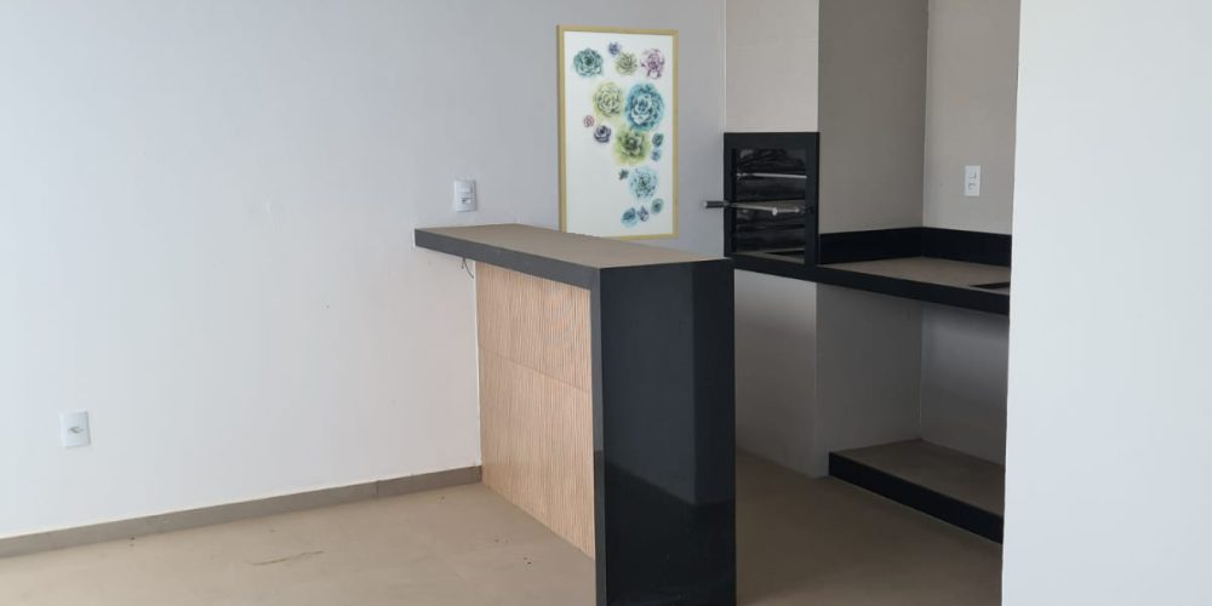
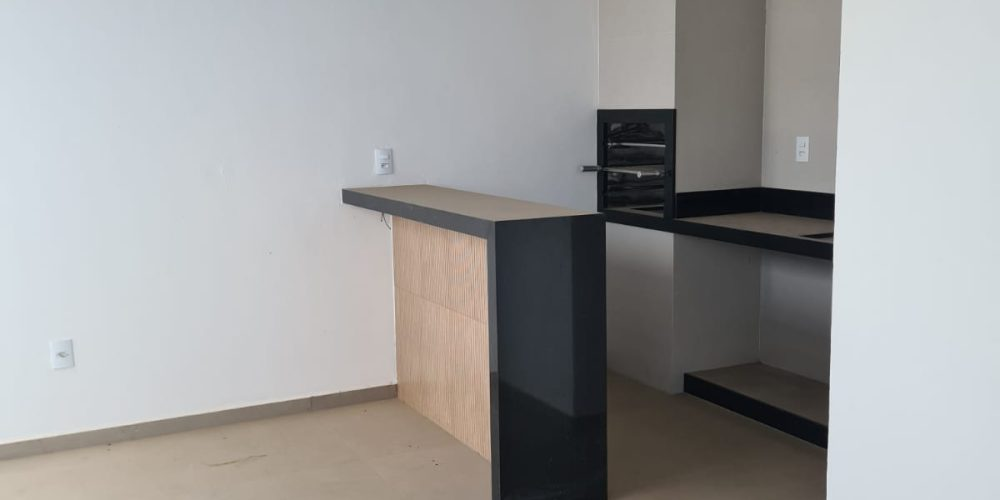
- wall art [555,23,679,242]
